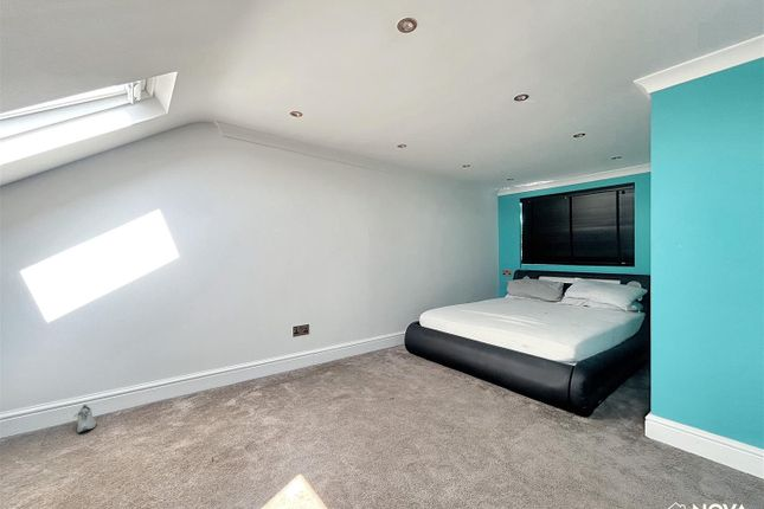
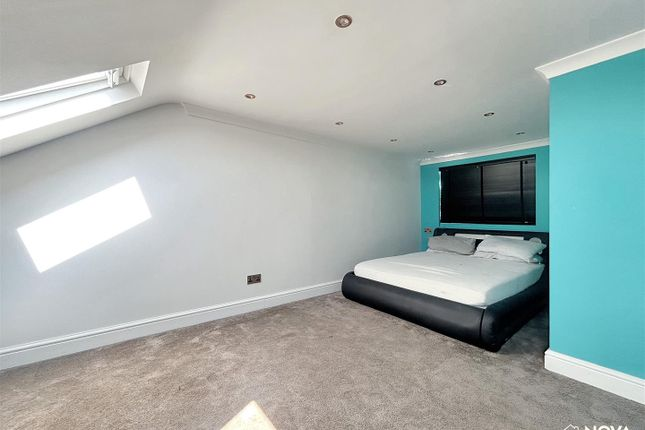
- shoe [73,404,98,433]
